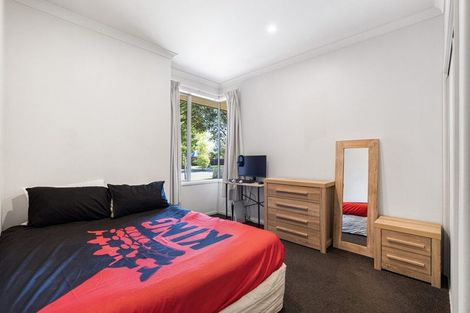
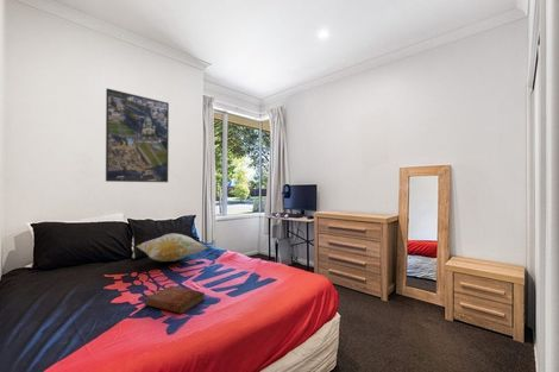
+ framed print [105,87,170,183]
+ bible [144,285,206,315]
+ decorative pillow [134,232,209,263]
